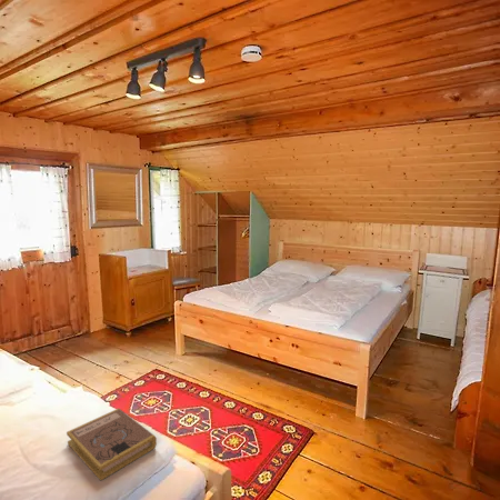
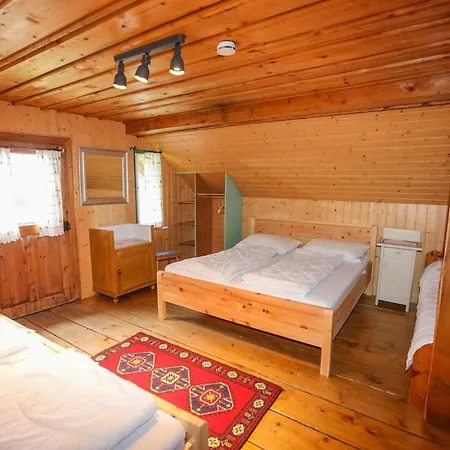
- book [66,408,158,482]
